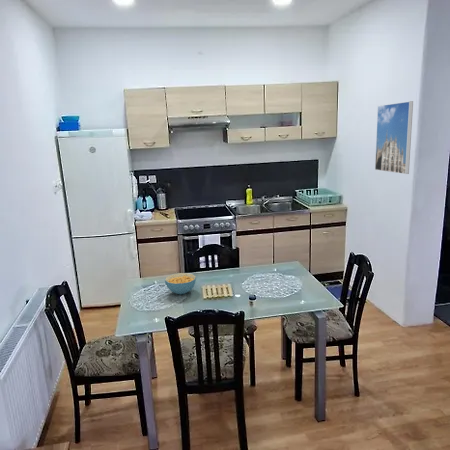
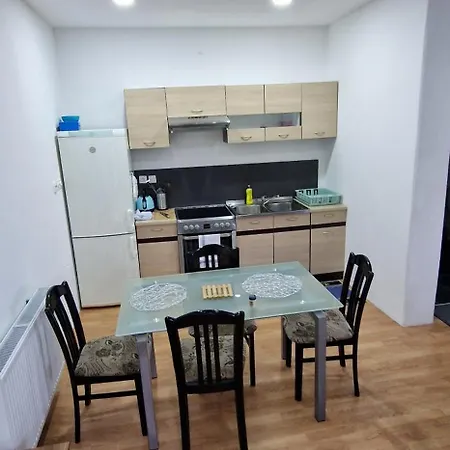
- cereal bowl [164,272,197,295]
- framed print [374,100,414,175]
